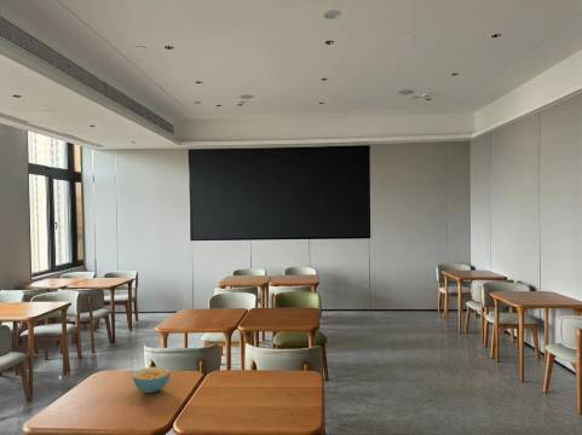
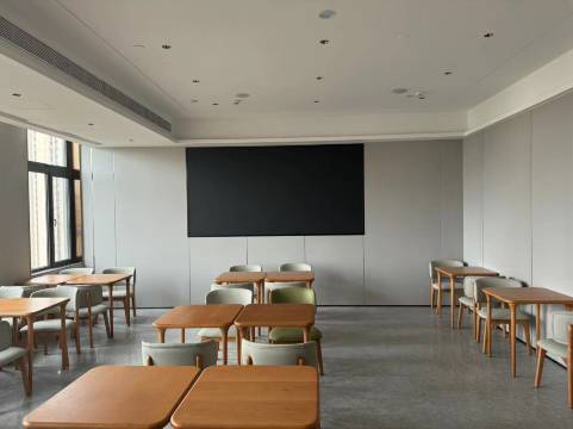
- cereal bowl [132,366,172,394]
